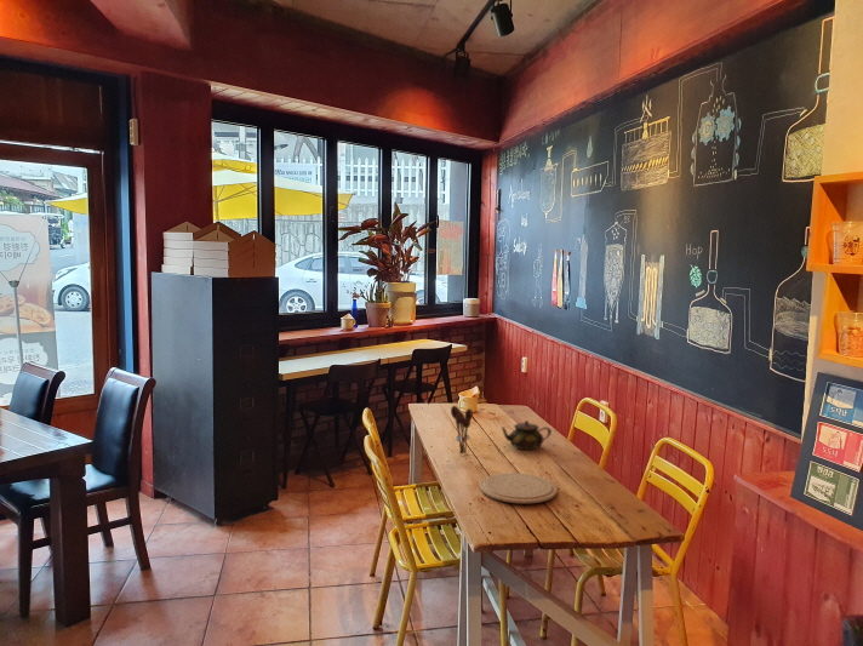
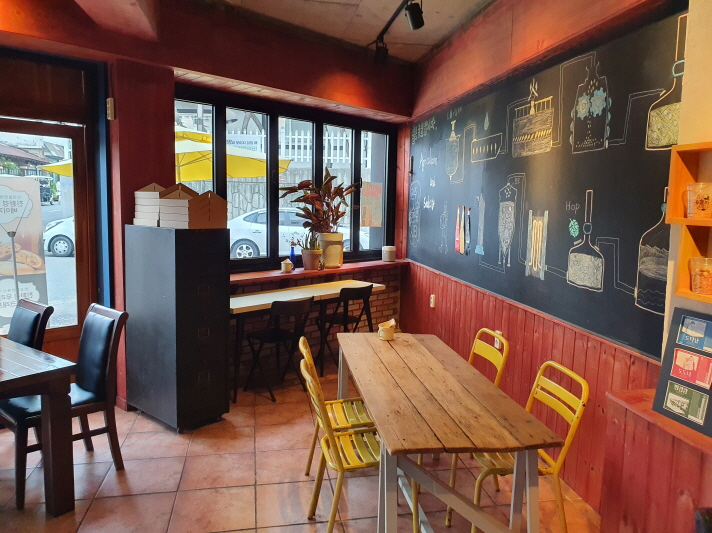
- utensil holder [450,405,474,455]
- teapot [501,419,553,451]
- plate [479,471,559,504]
